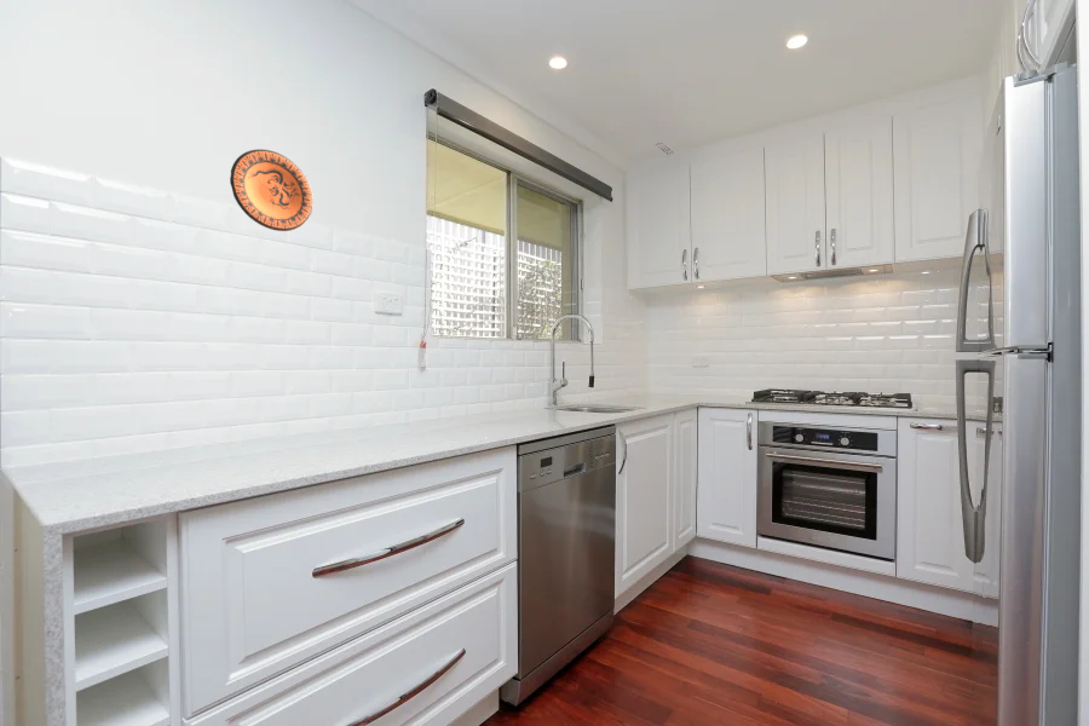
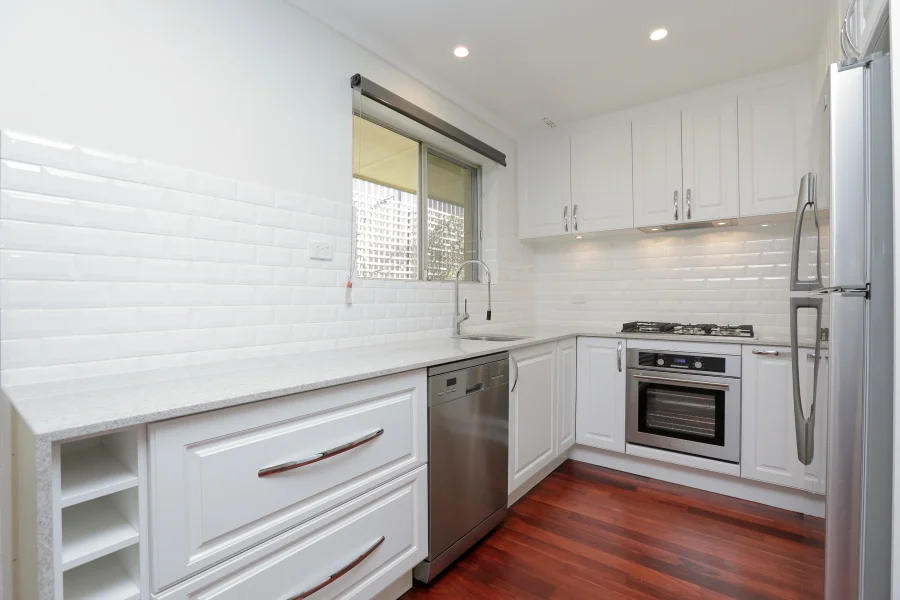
- decorative plate [229,148,315,232]
